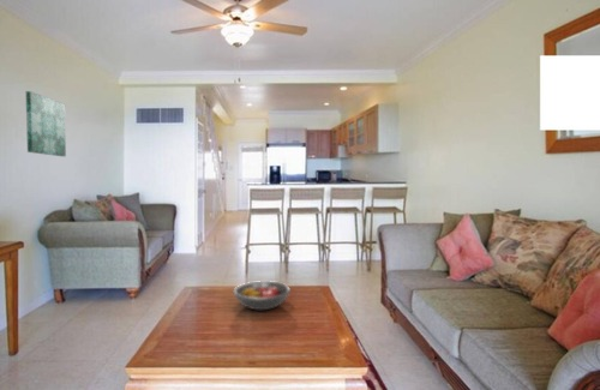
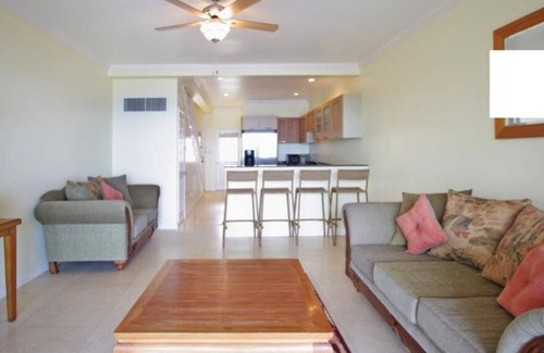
- fruit bowl [232,280,292,311]
- wall art [25,90,67,157]
